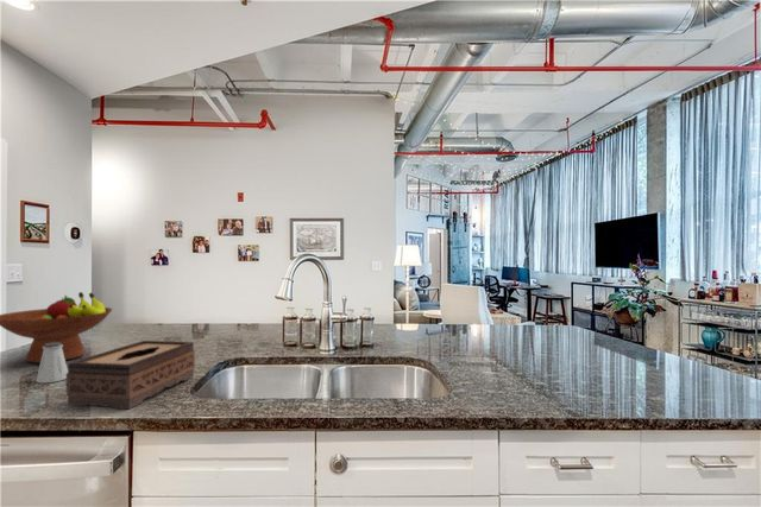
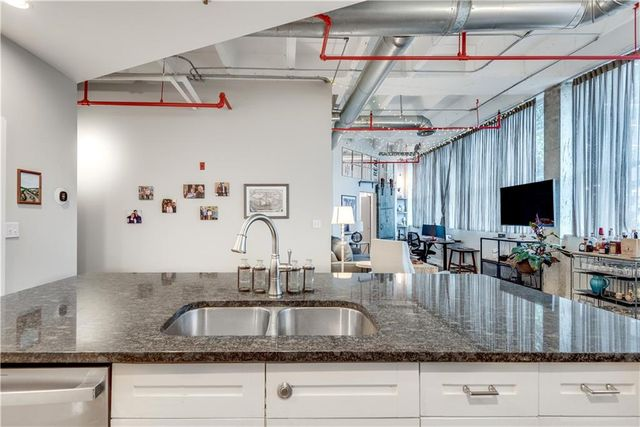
- tissue box [65,340,196,410]
- fruit bowl [0,291,114,365]
- saltshaker [34,342,68,384]
